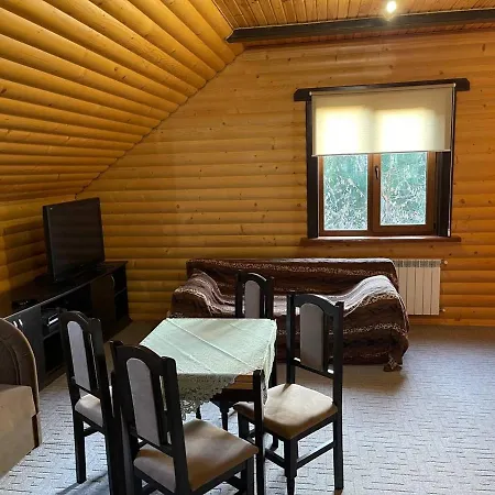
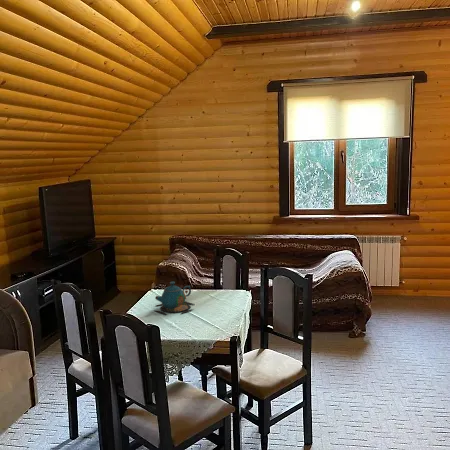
+ teapot [153,281,194,316]
